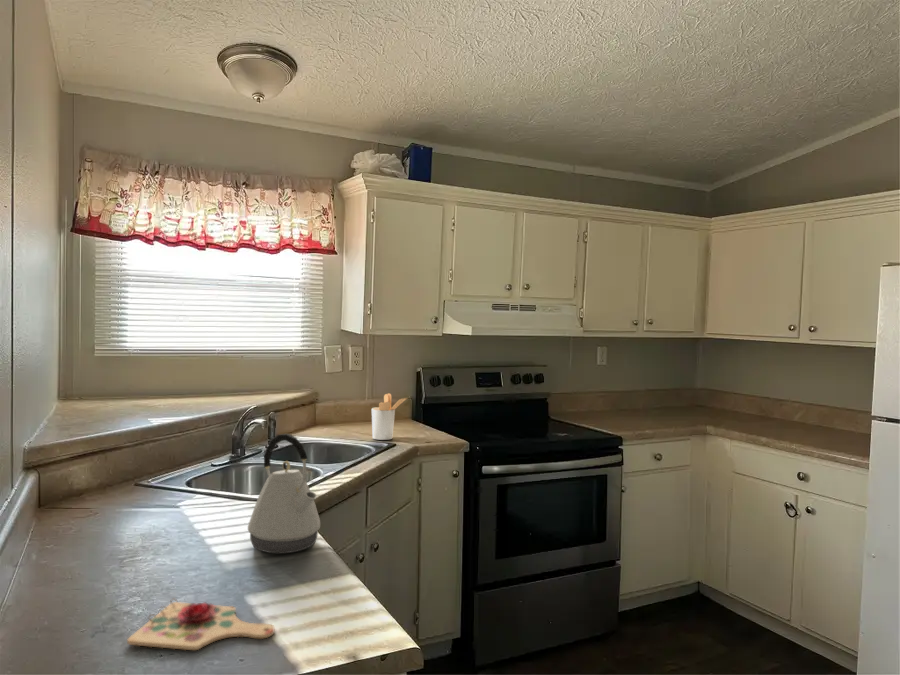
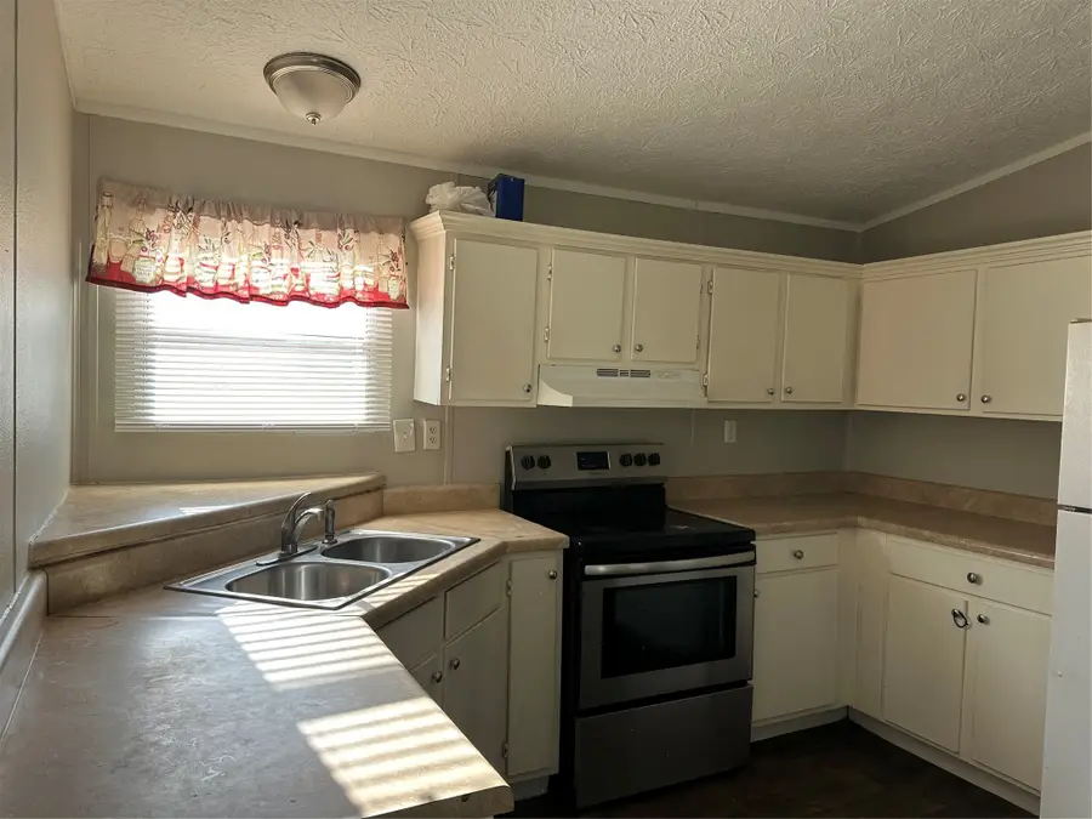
- utensil holder [371,392,408,441]
- kettle [247,433,321,555]
- cutting board [126,598,275,651]
